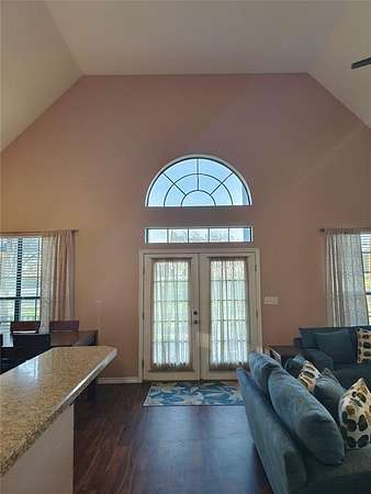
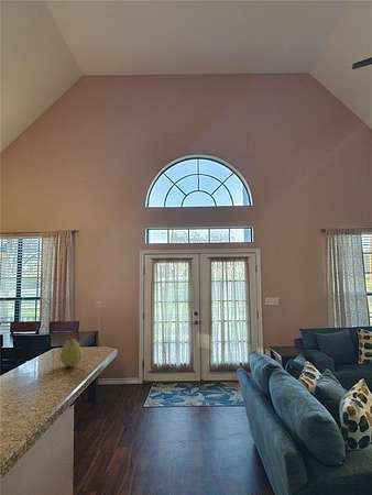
+ fruit [59,336,84,367]
